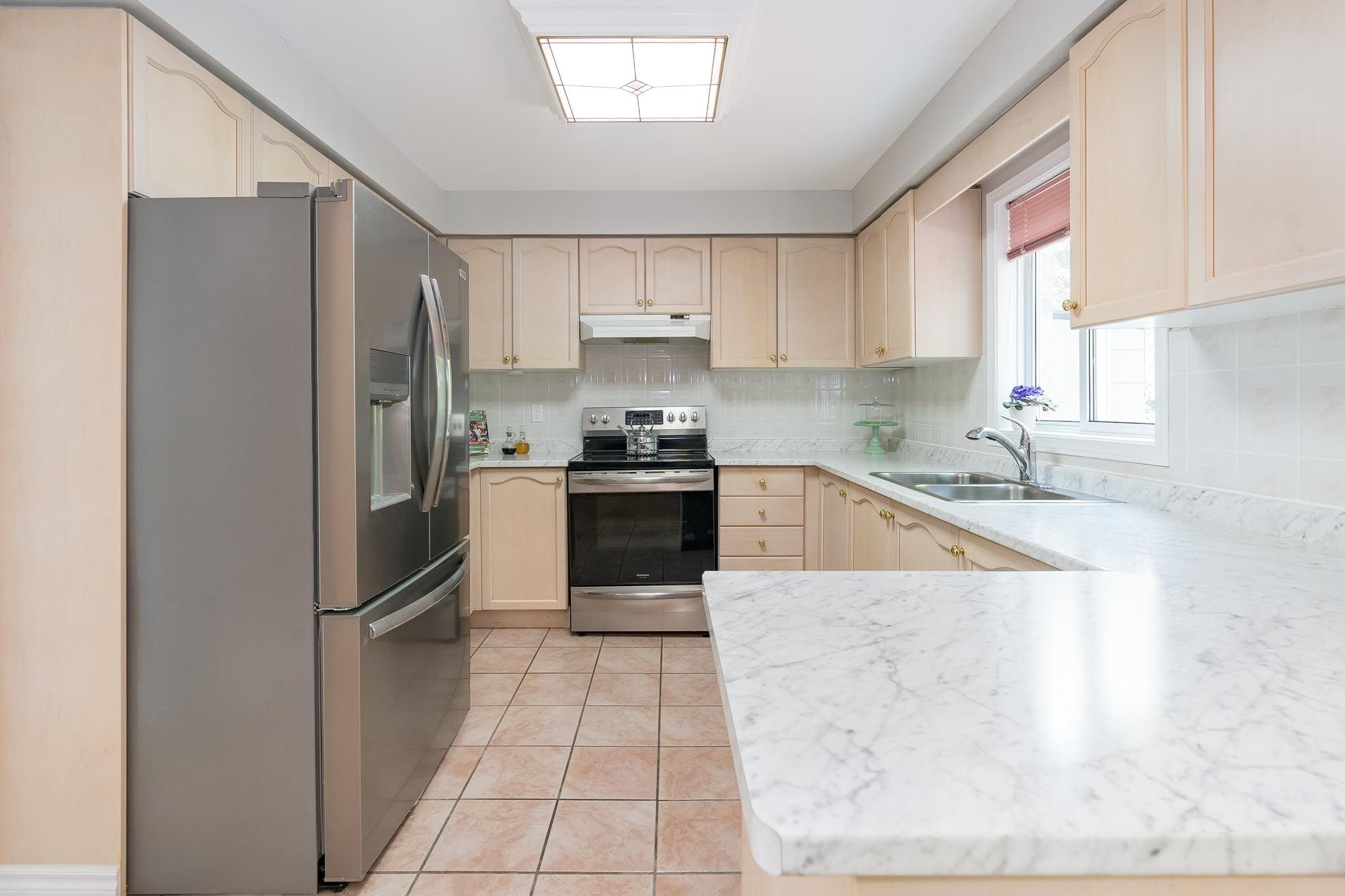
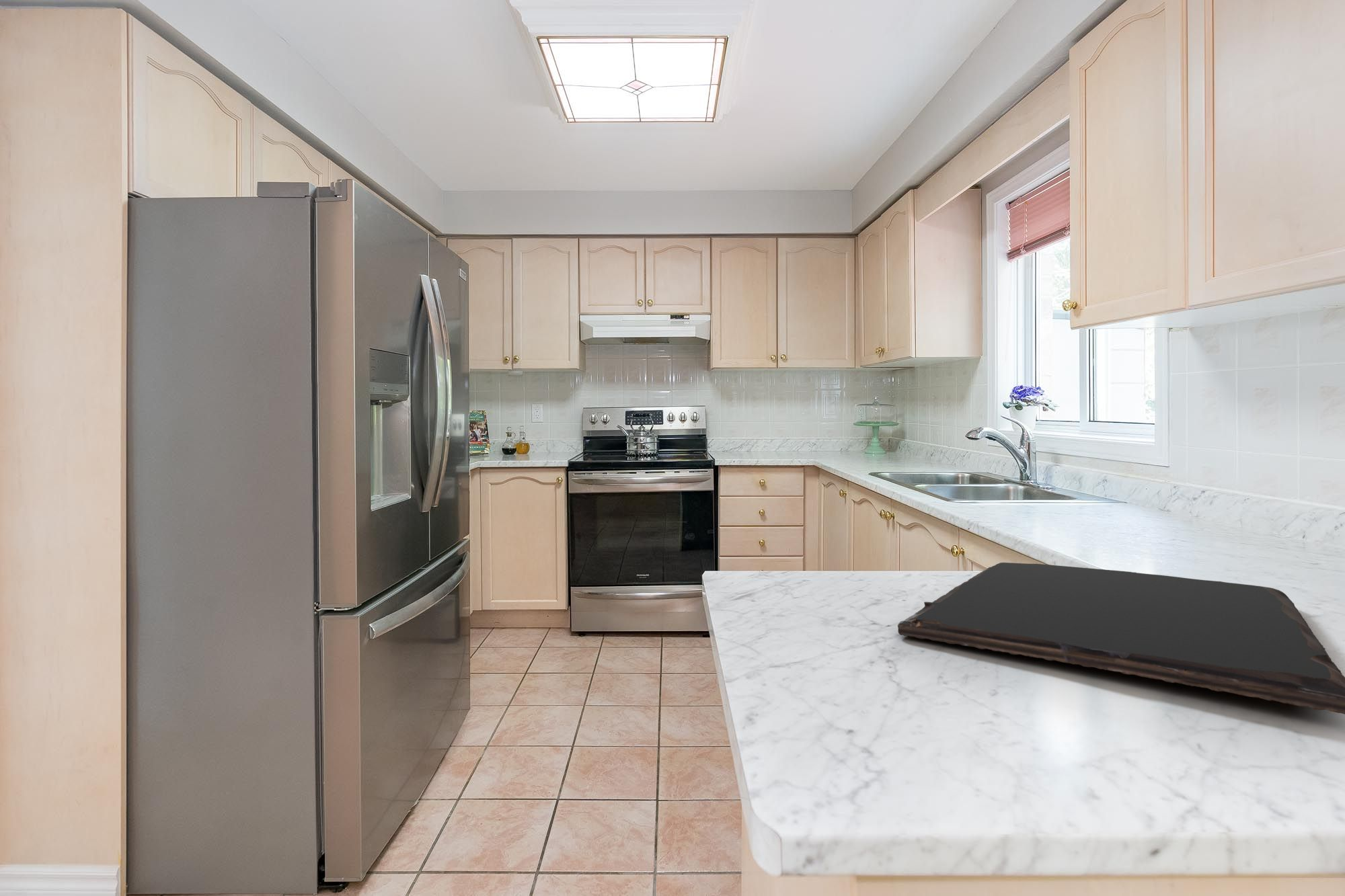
+ cutting board [897,562,1345,715]
